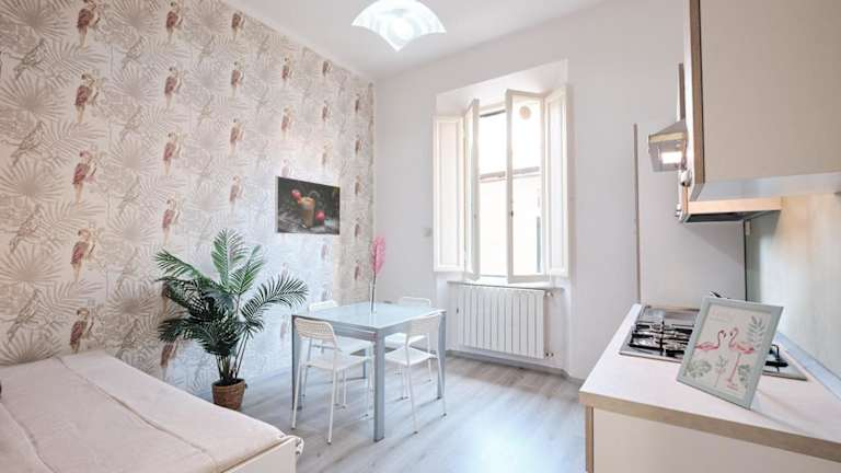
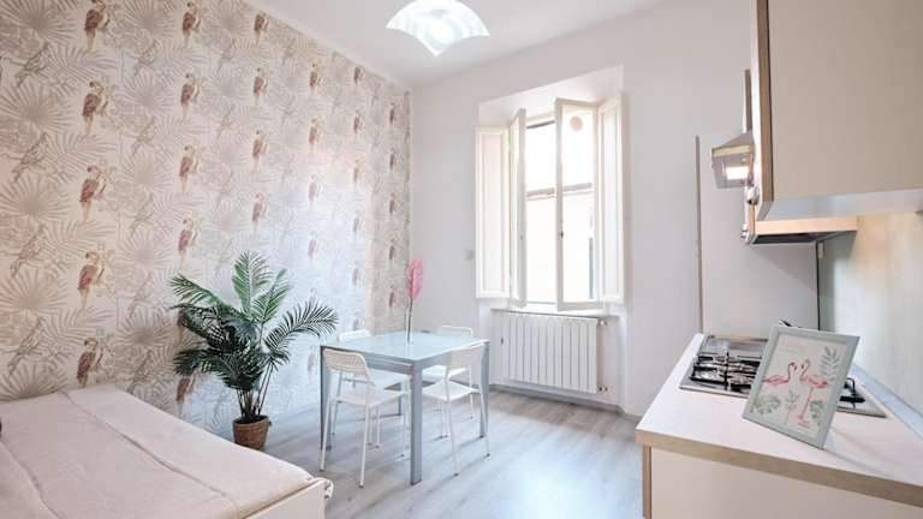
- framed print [274,175,342,236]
